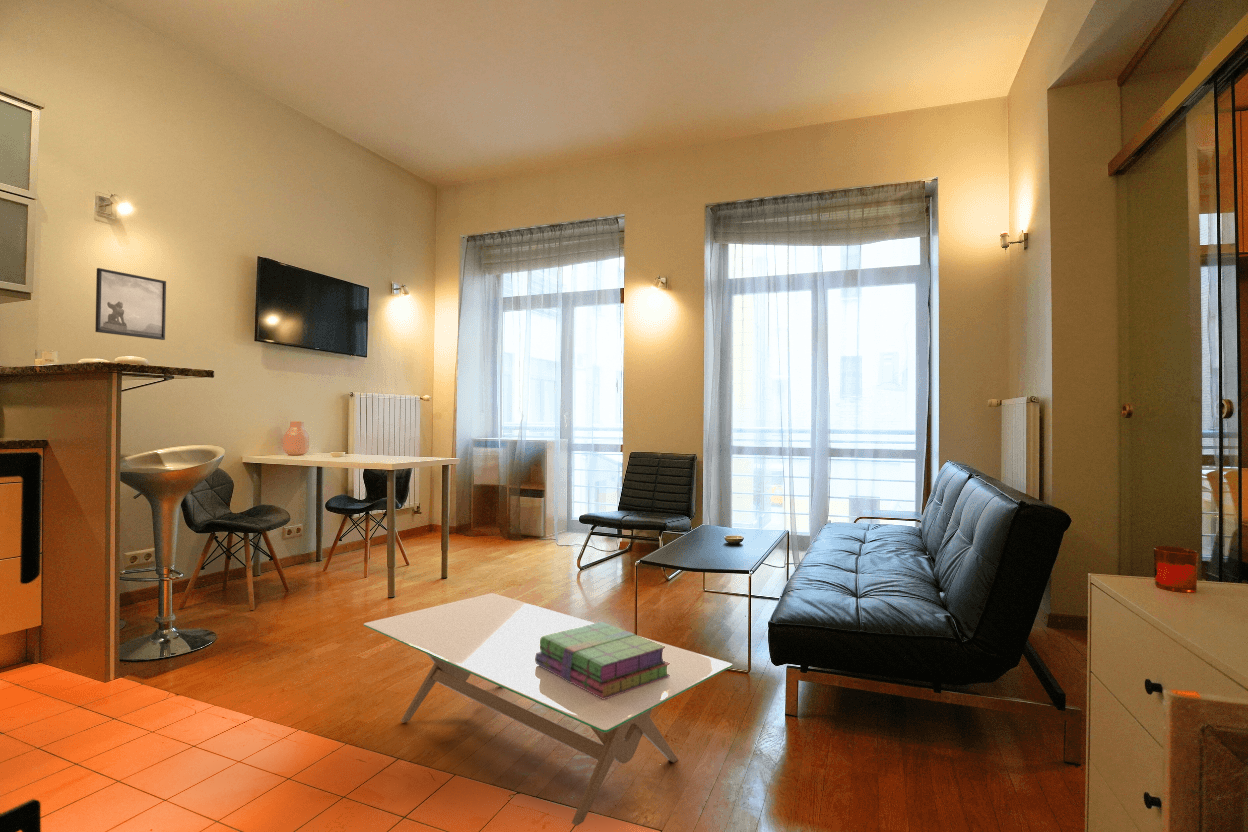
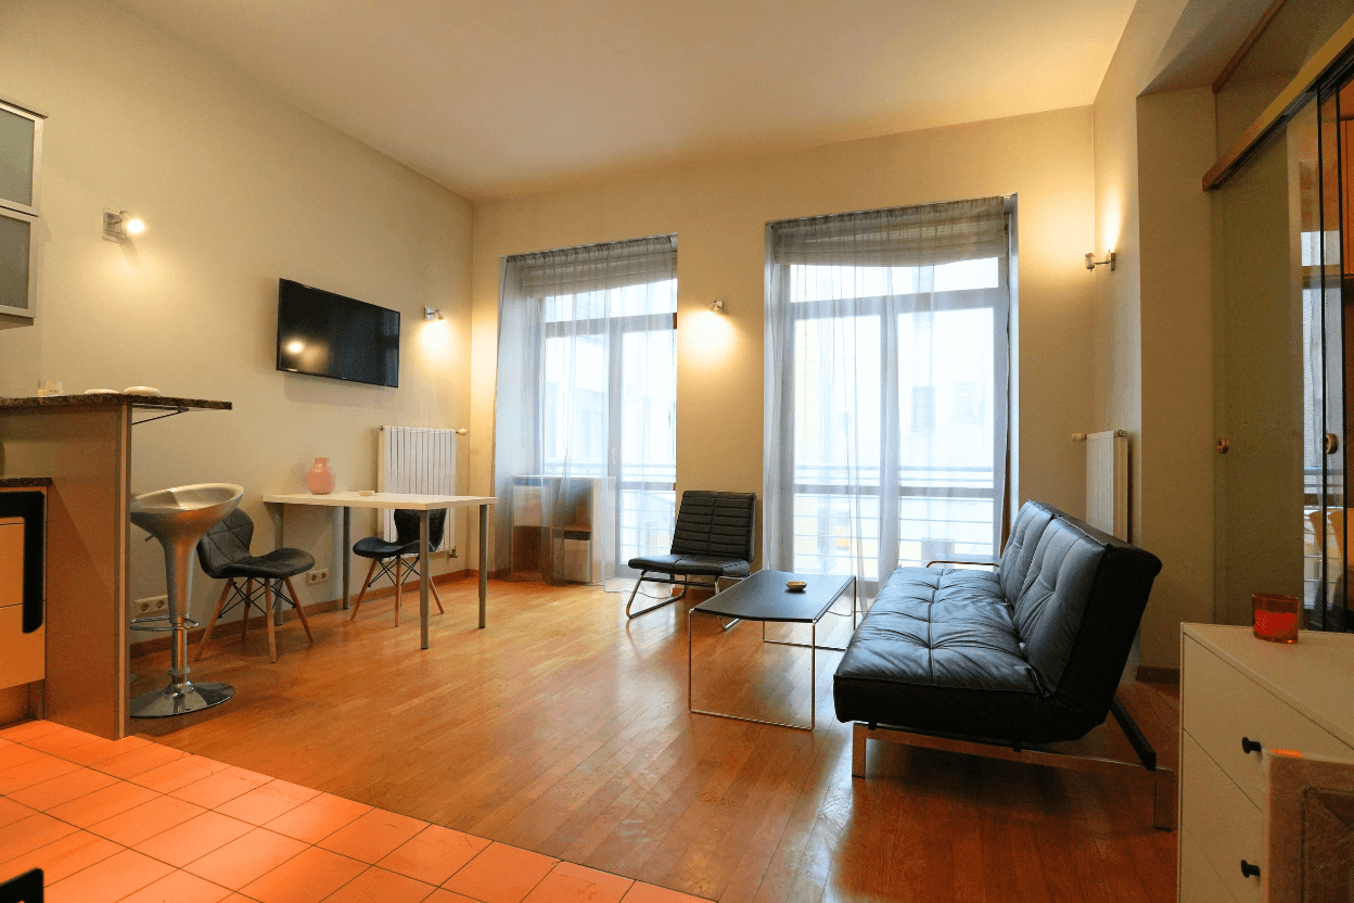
- stack of books [535,621,670,699]
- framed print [94,267,167,341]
- coffee table [363,592,733,827]
